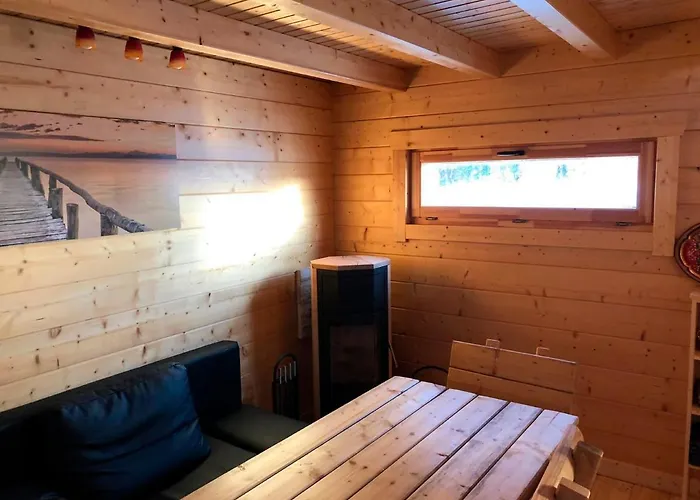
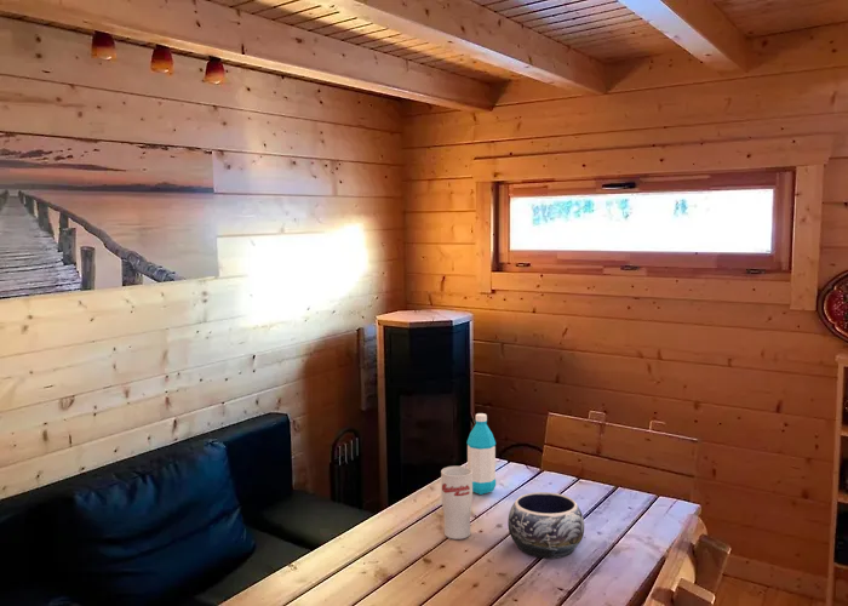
+ cup [440,465,474,541]
+ water bottle [466,412,497,496]
+ decorative bowl [506,491,585,559]
